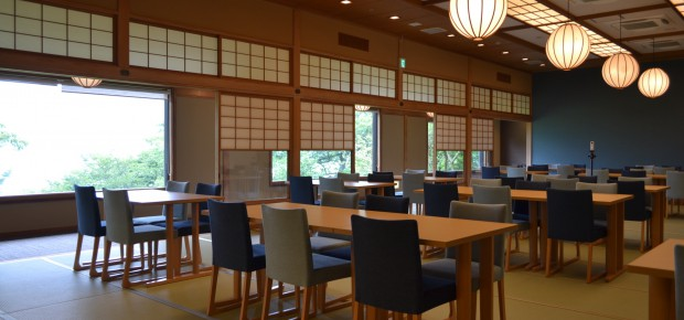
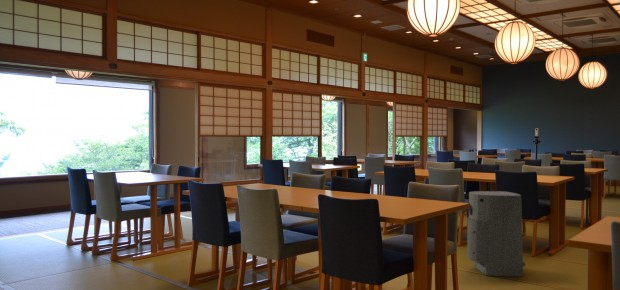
+ air purifier [466,190,526,277]
